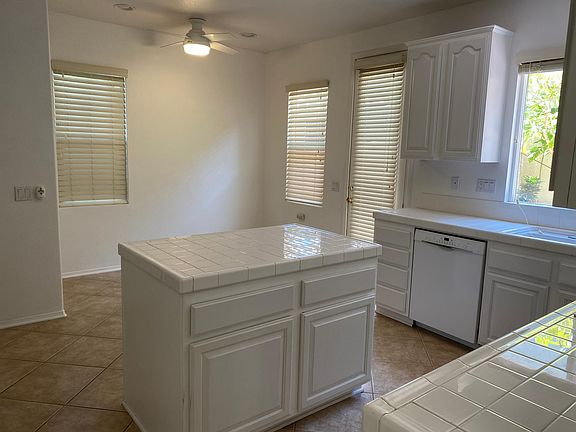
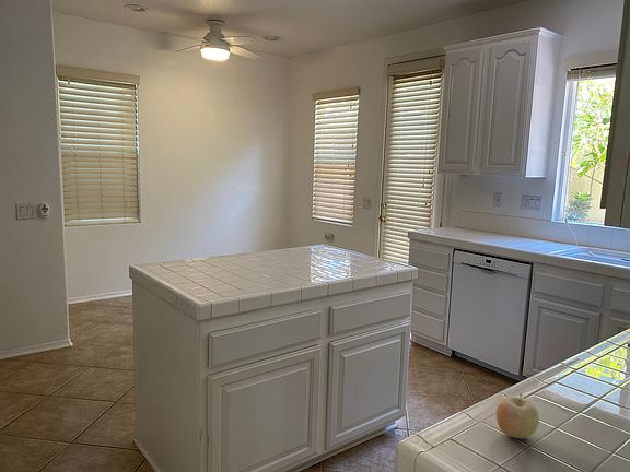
+ fruit [494,392,540,439]
